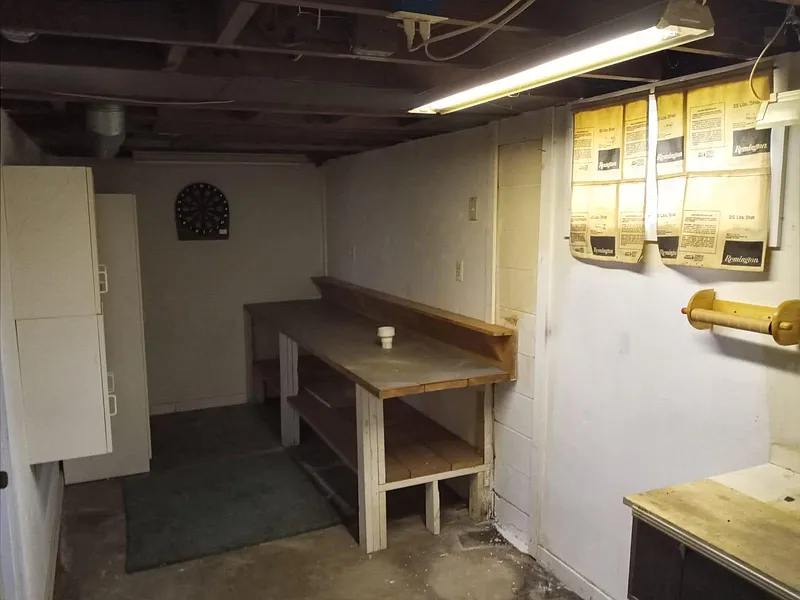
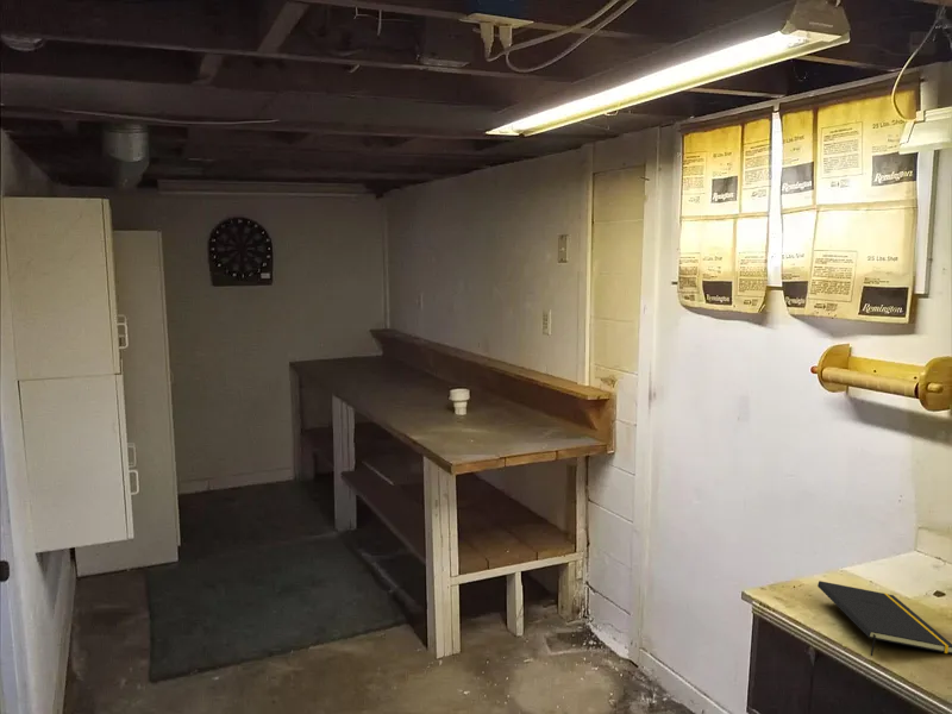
+ notepad [816,580,952,657]
